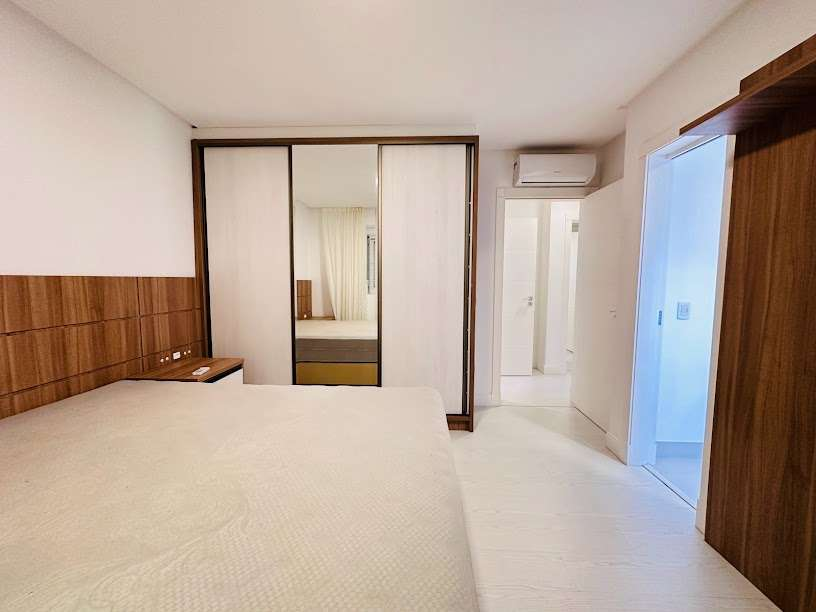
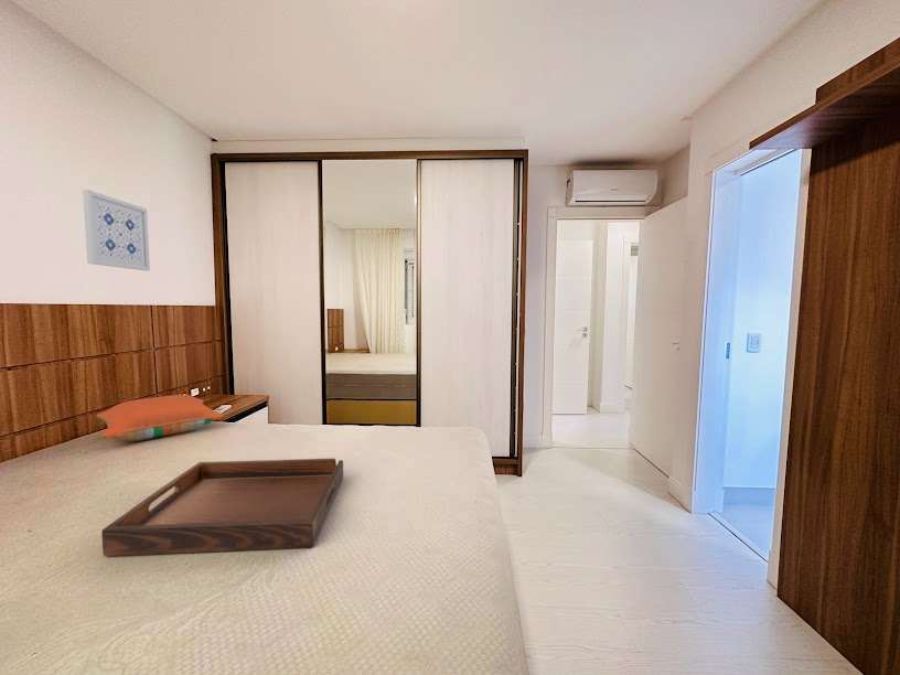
+ pillow [95,394,224,442]
+ serving tray [100,458,344,557]
+ wall art [82,189,151,271]
